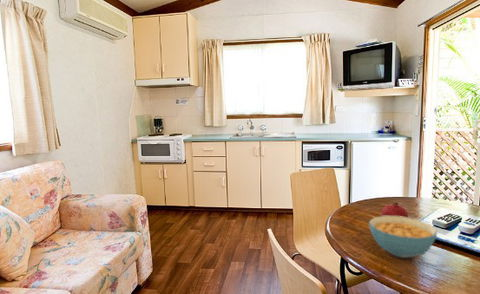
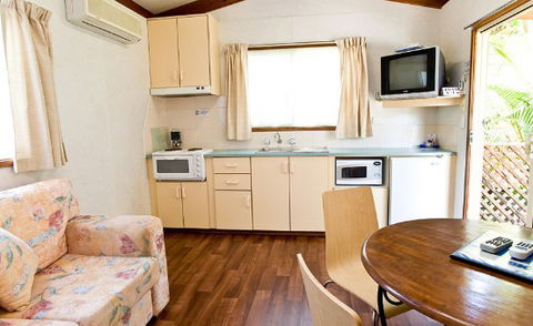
- fruit [380,201,409,218]
- cereal bowl [368,215,438,259]
